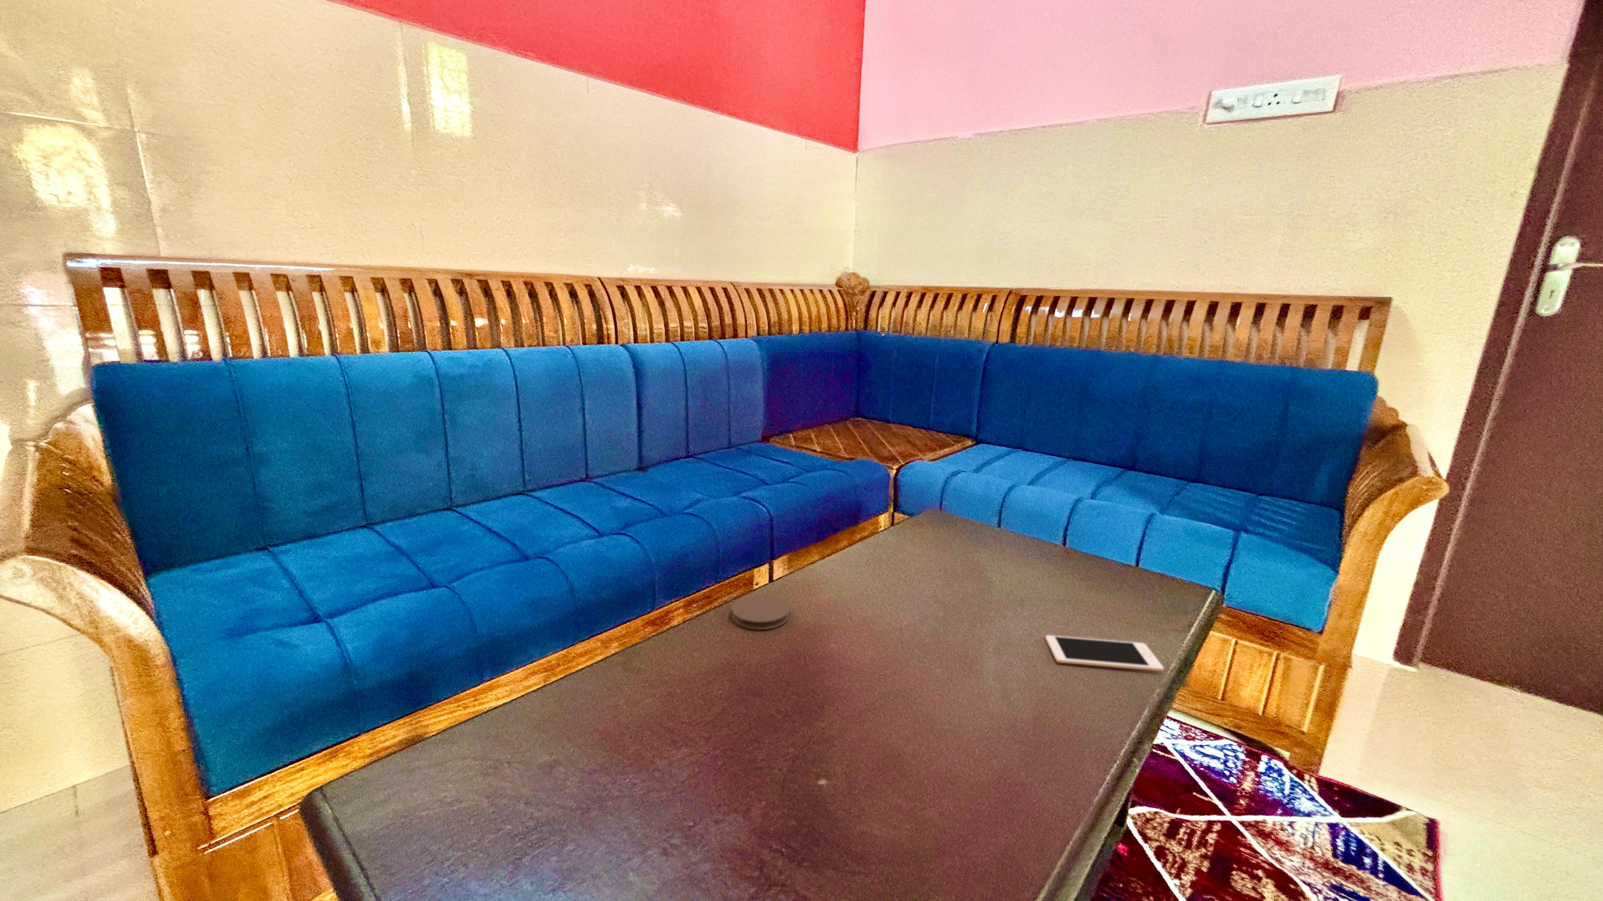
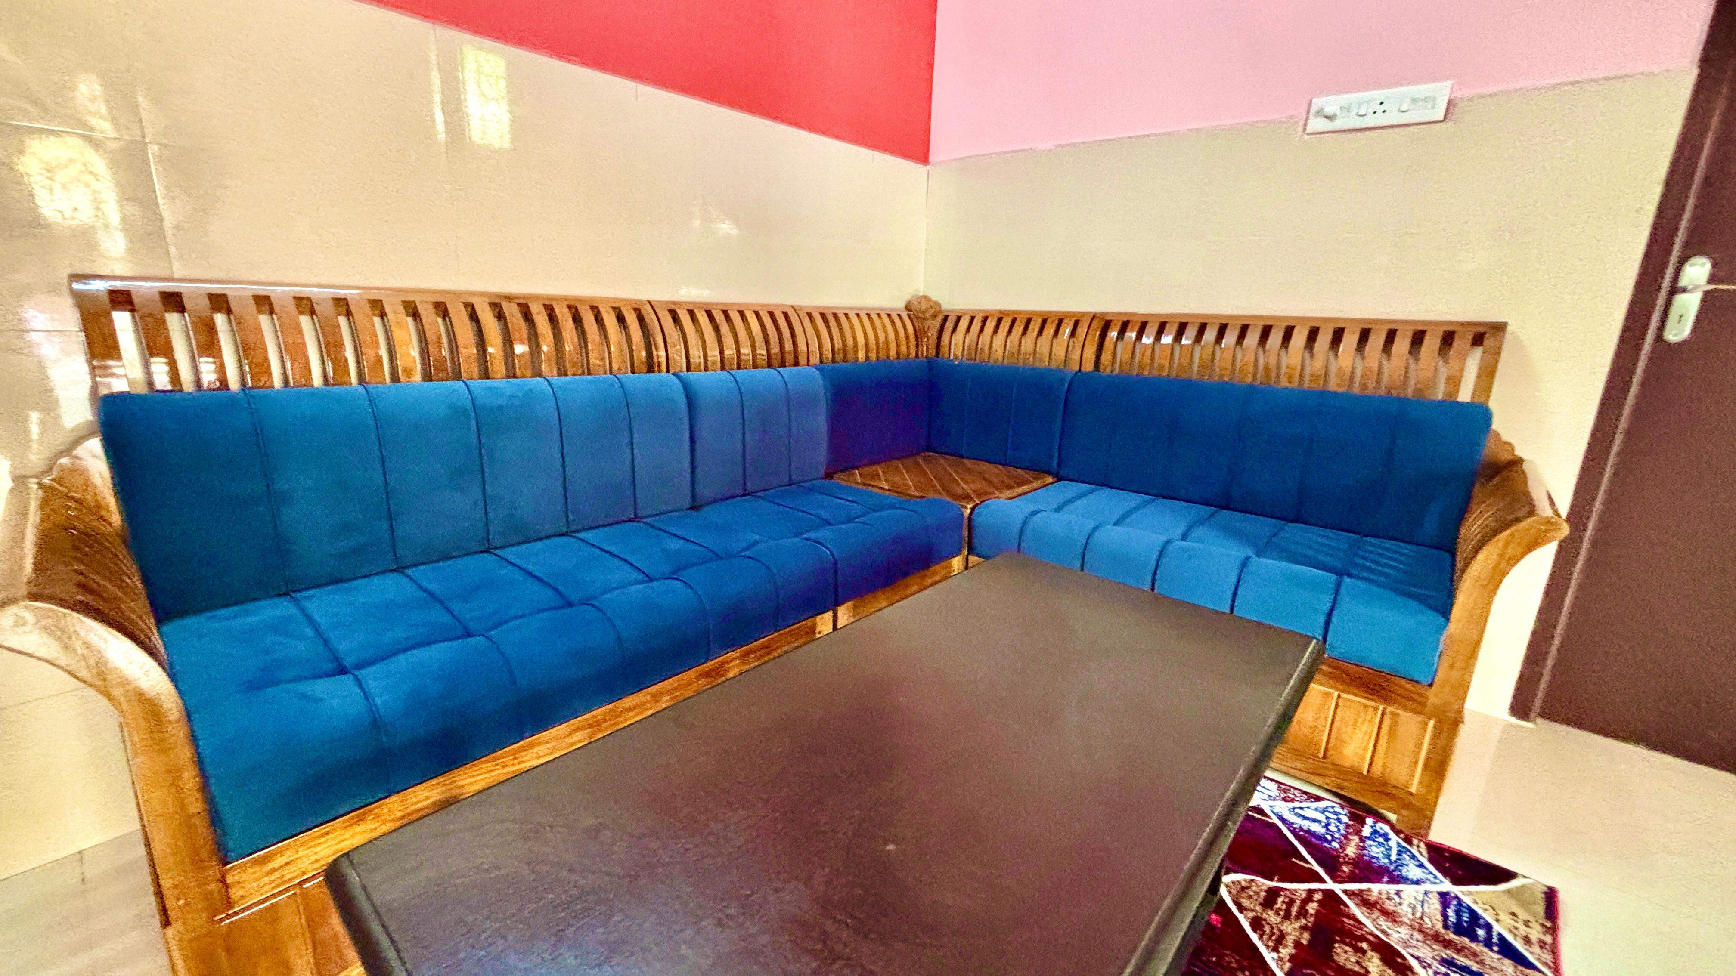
- cell phone [1045,635,1164,672]
- coaster [731,595,790,629]
